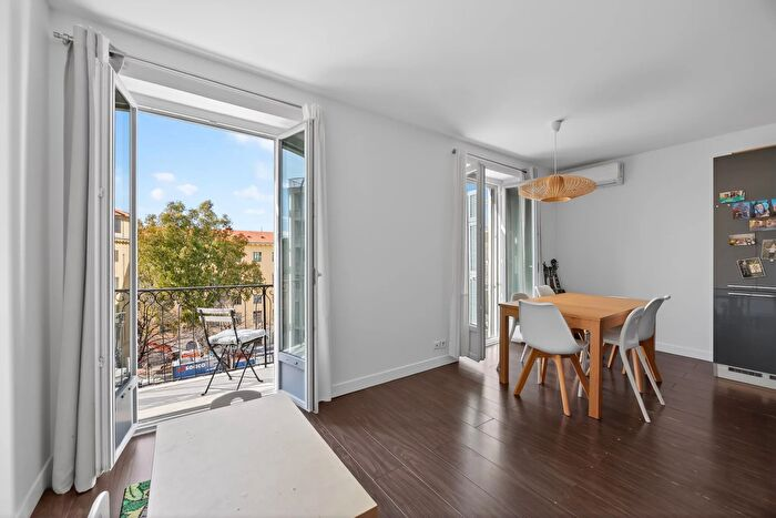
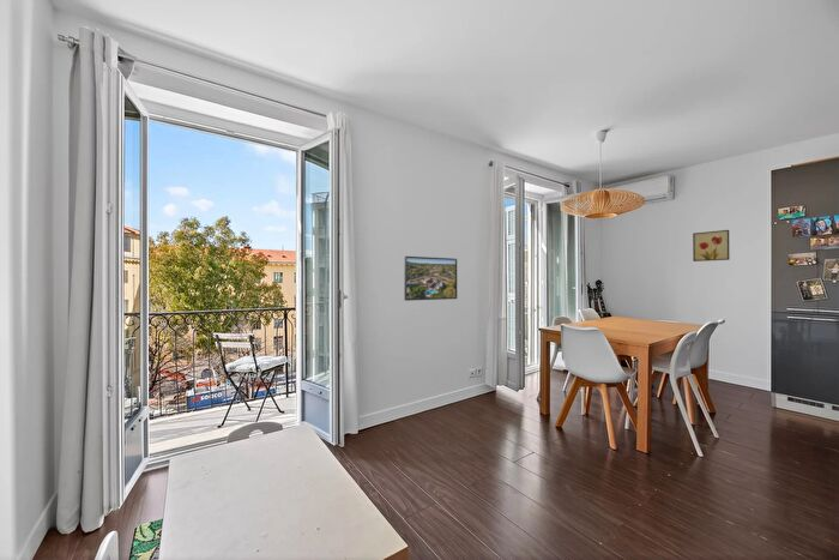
+ wall art [692,229,731,263]
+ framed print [403,255,458,302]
